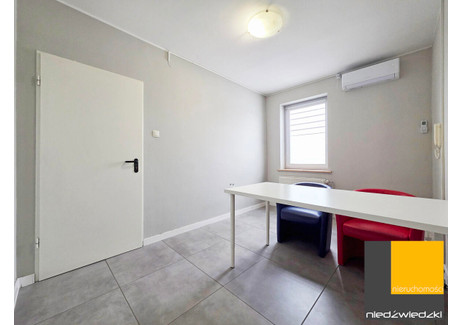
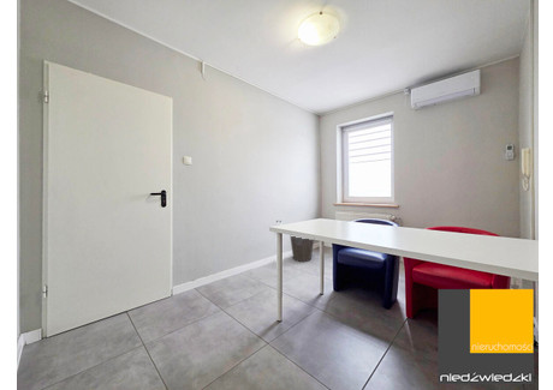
+ waste bin [289,235,315,263]
